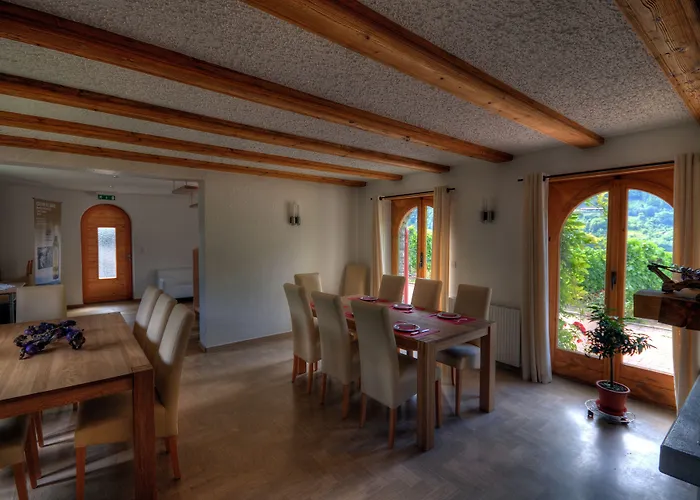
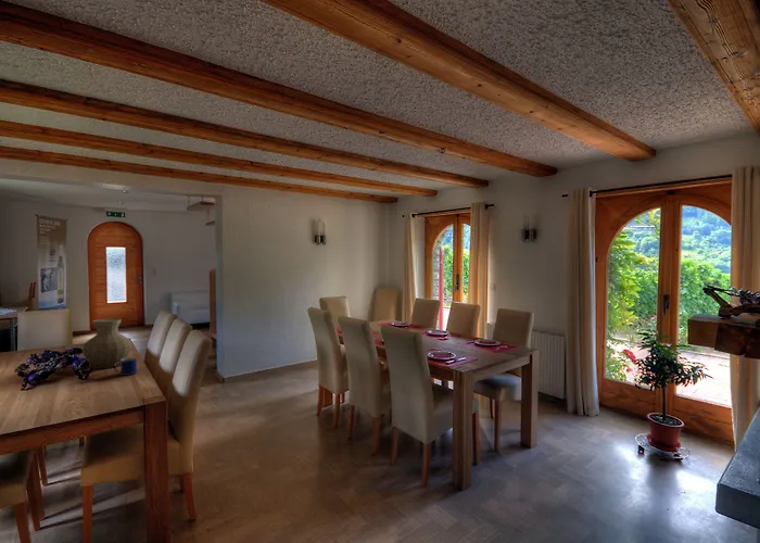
+ vase [81,317,132,370]
+ mug [113,356,138,376]
